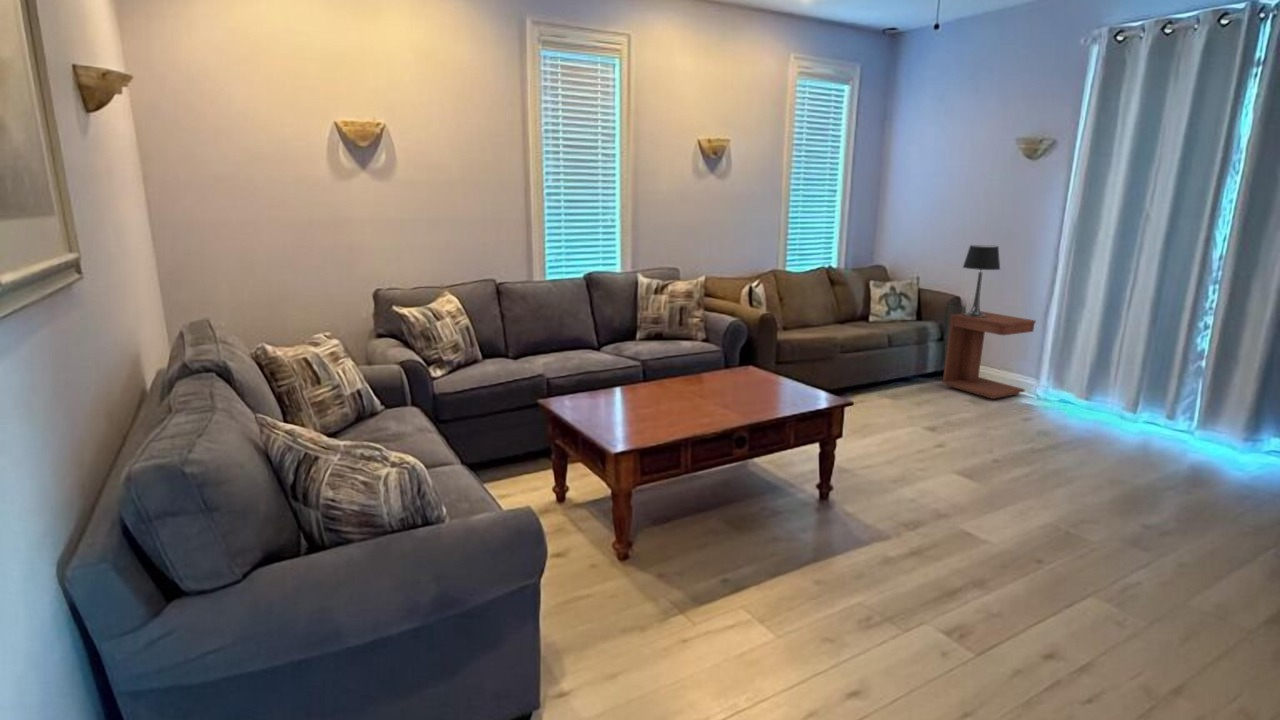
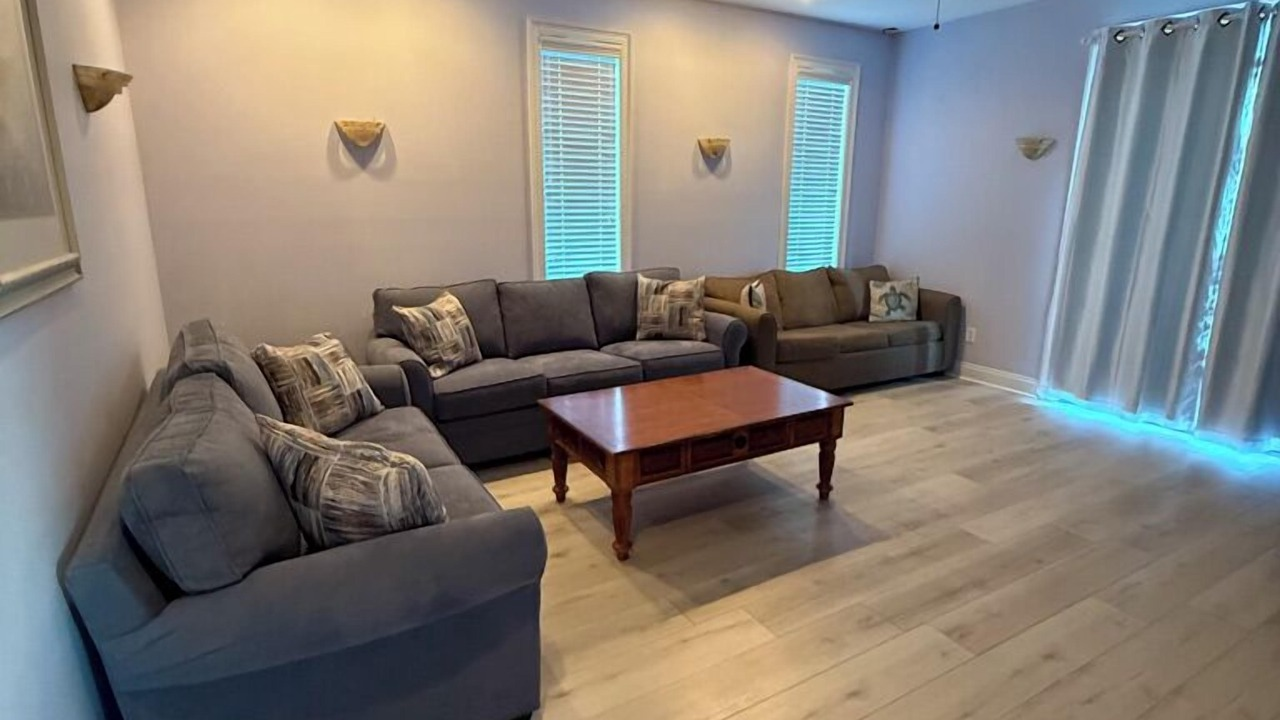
- table lamp [962,244,1001,317]
- side table [941,310,1037,400]
